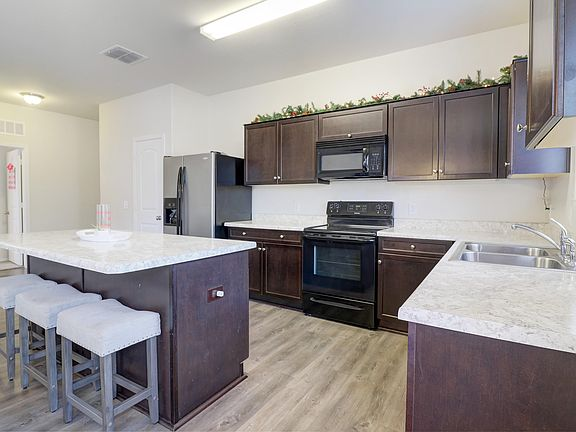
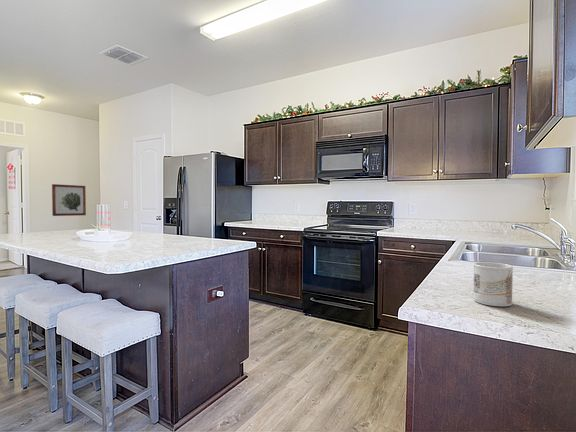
+ wall art [51,183,87,217]
+ mug [472,261,514,307]
